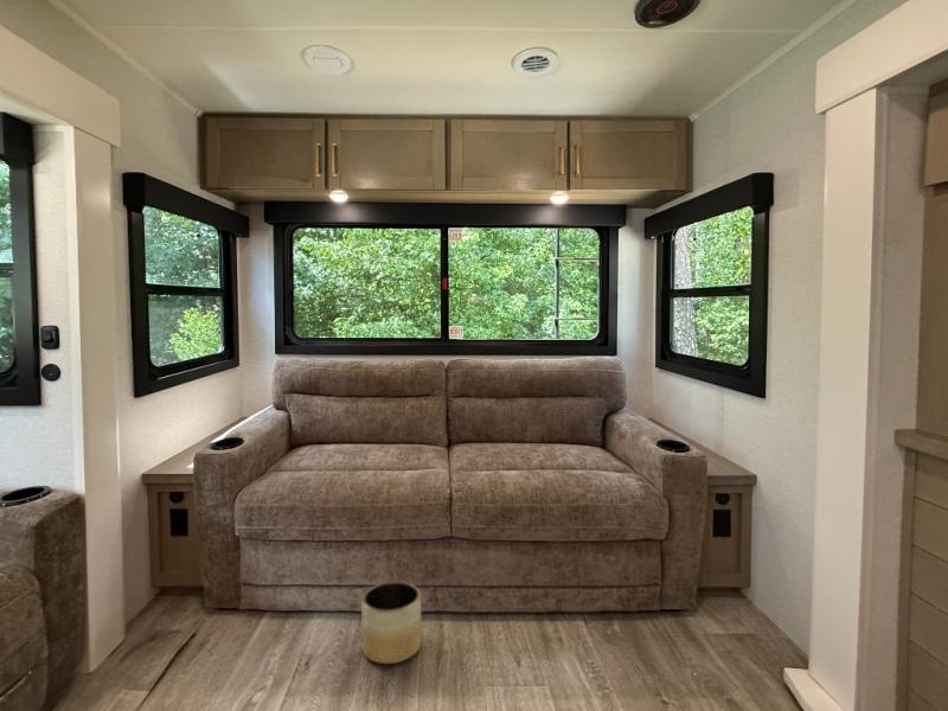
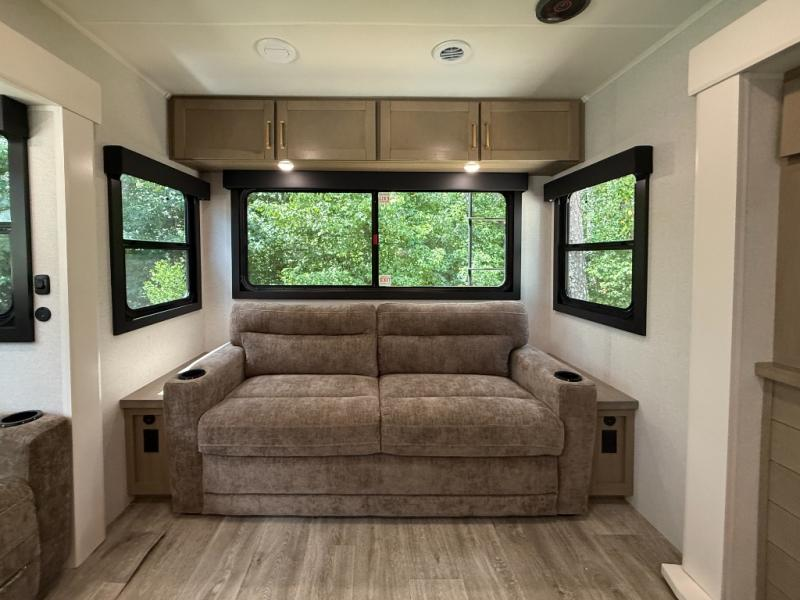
- planter [361,581,423,665]
